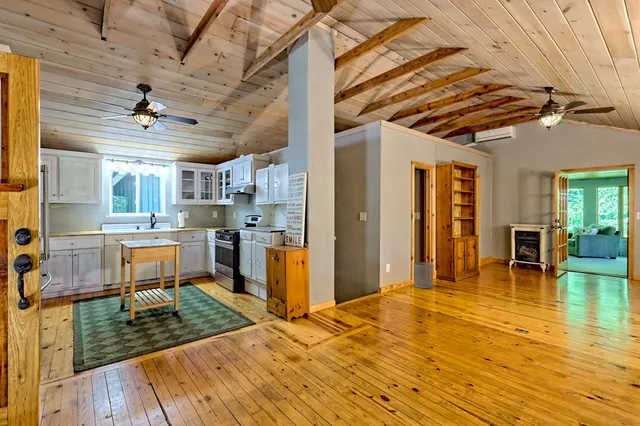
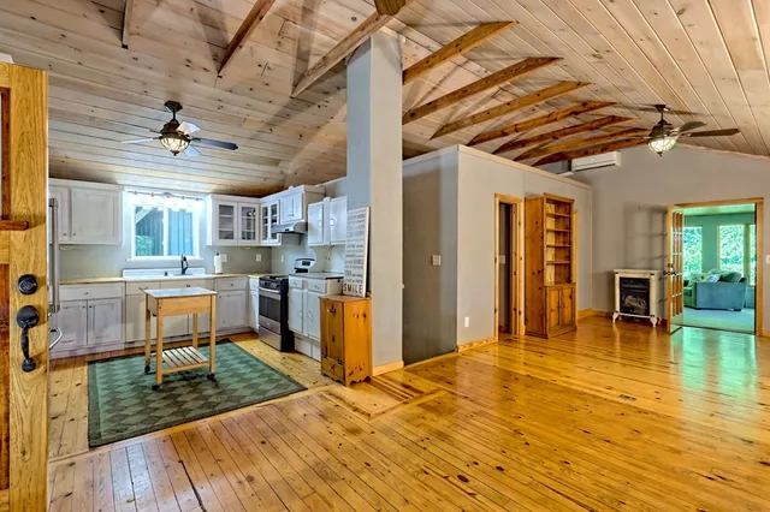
- waste bin [413,261,435,289]
